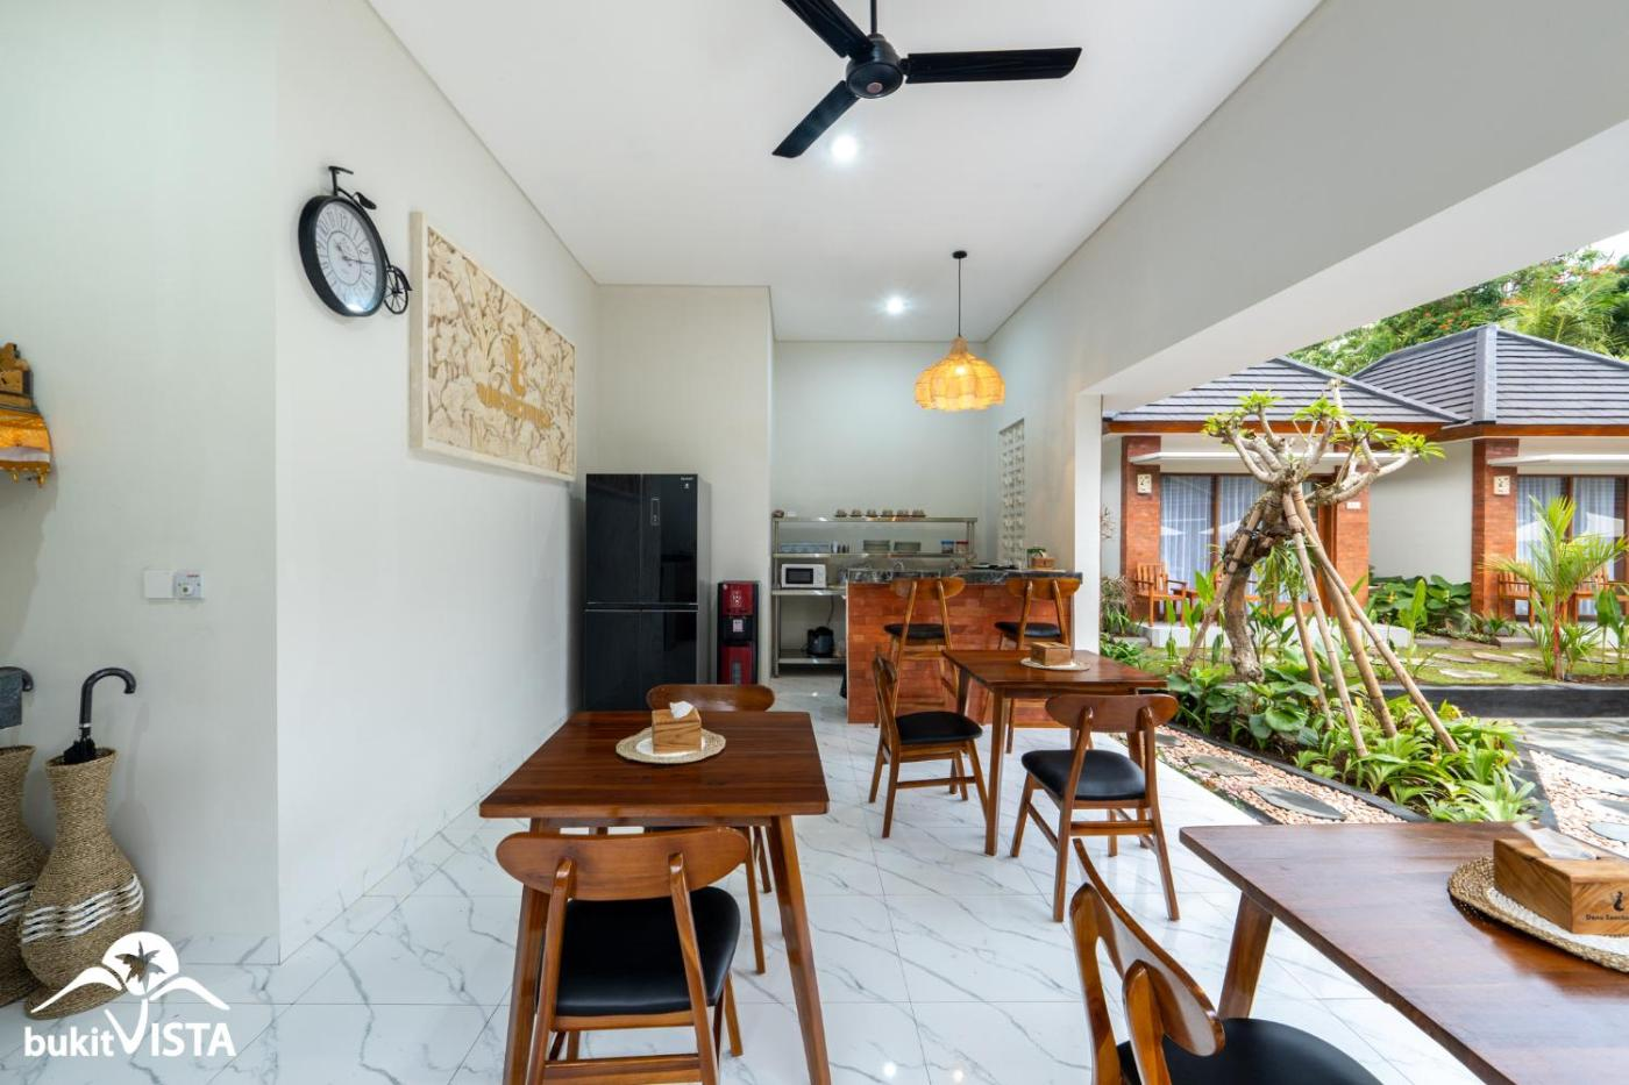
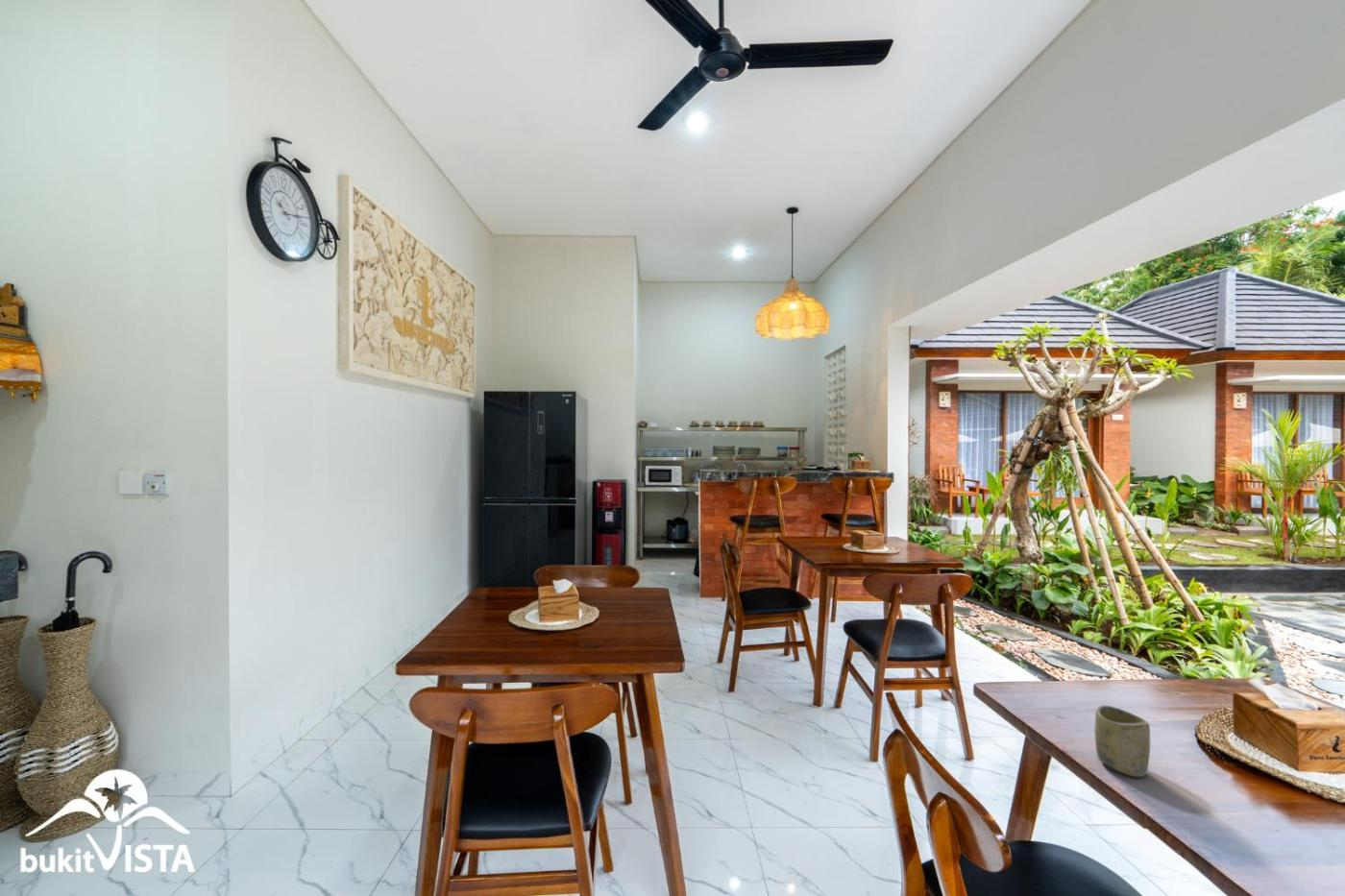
+ cup [1093,704,1151,778]
